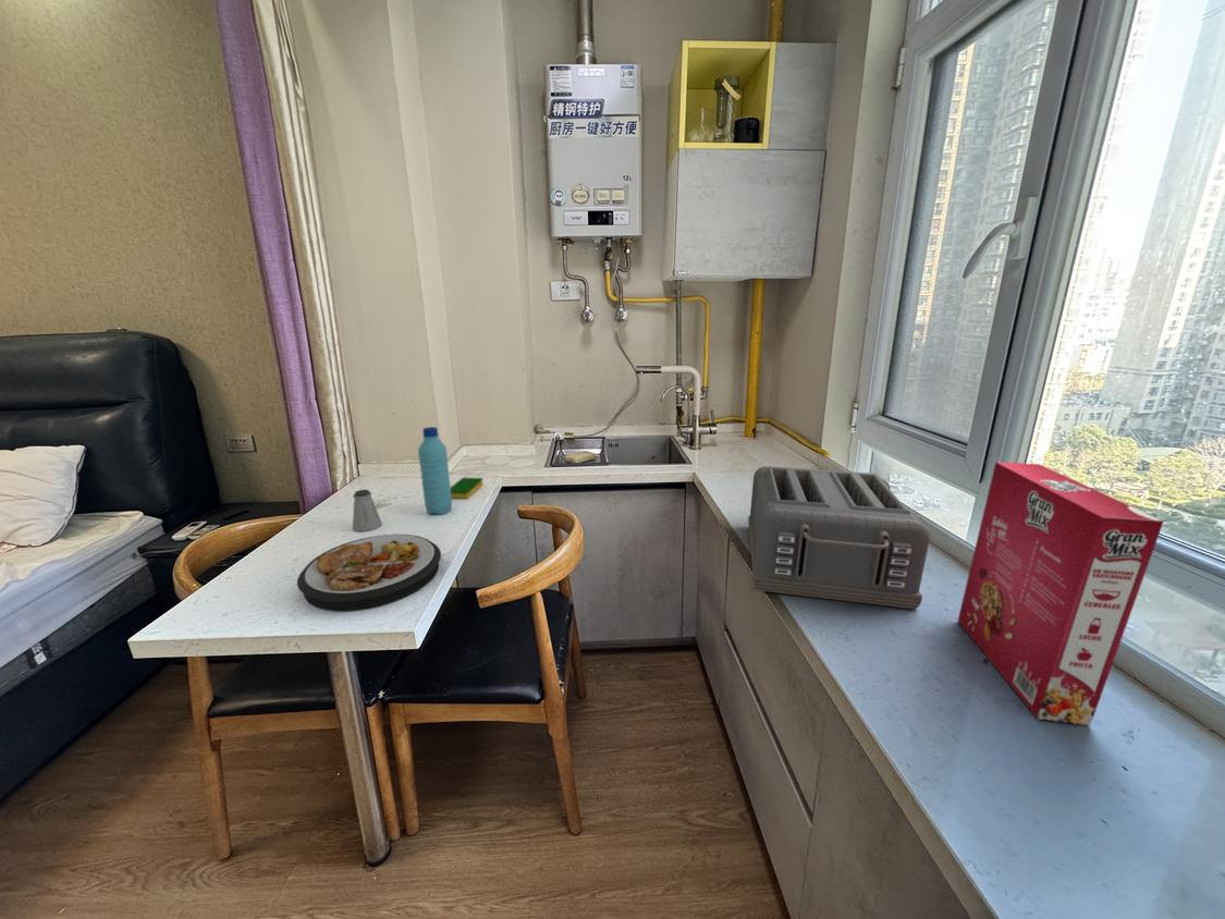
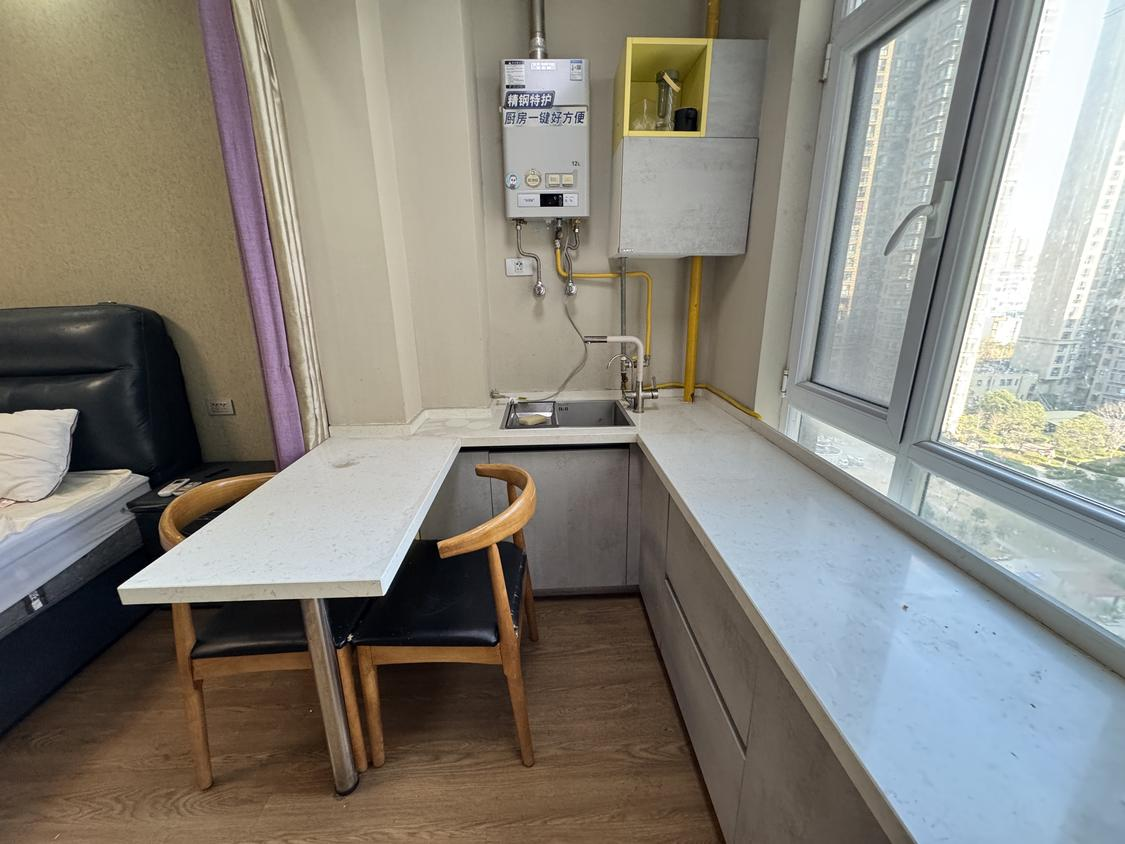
- plate [296,534,442,612]
- cereal box [957,461,1165,726]
- dish sponge [450,477,485,500]
- toaster [747,465,931,610]
- saltshaker [352,489,383,532]
- water bottle [417,426,453,516]
